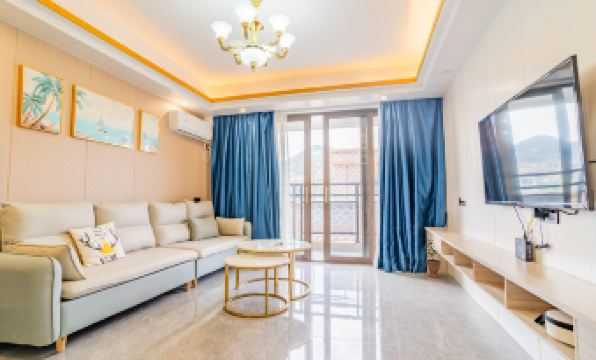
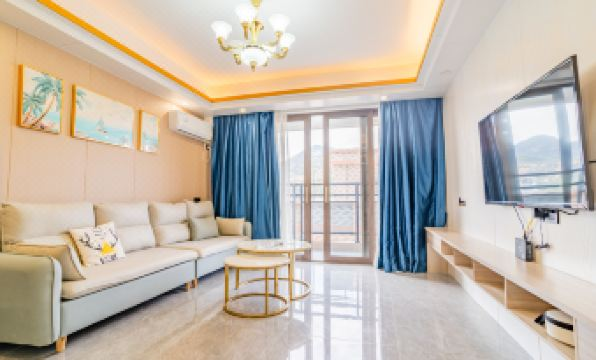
- potted plant [423,239,442,279]
